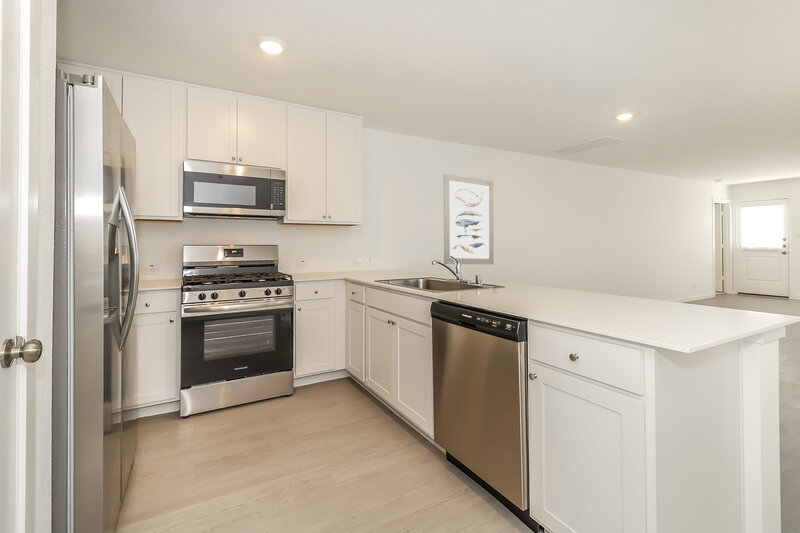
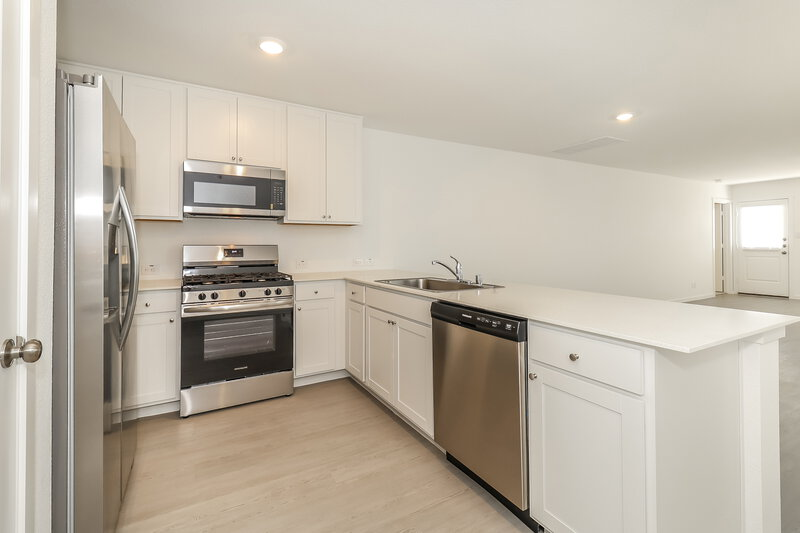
- wall art [443,173,495,265]
